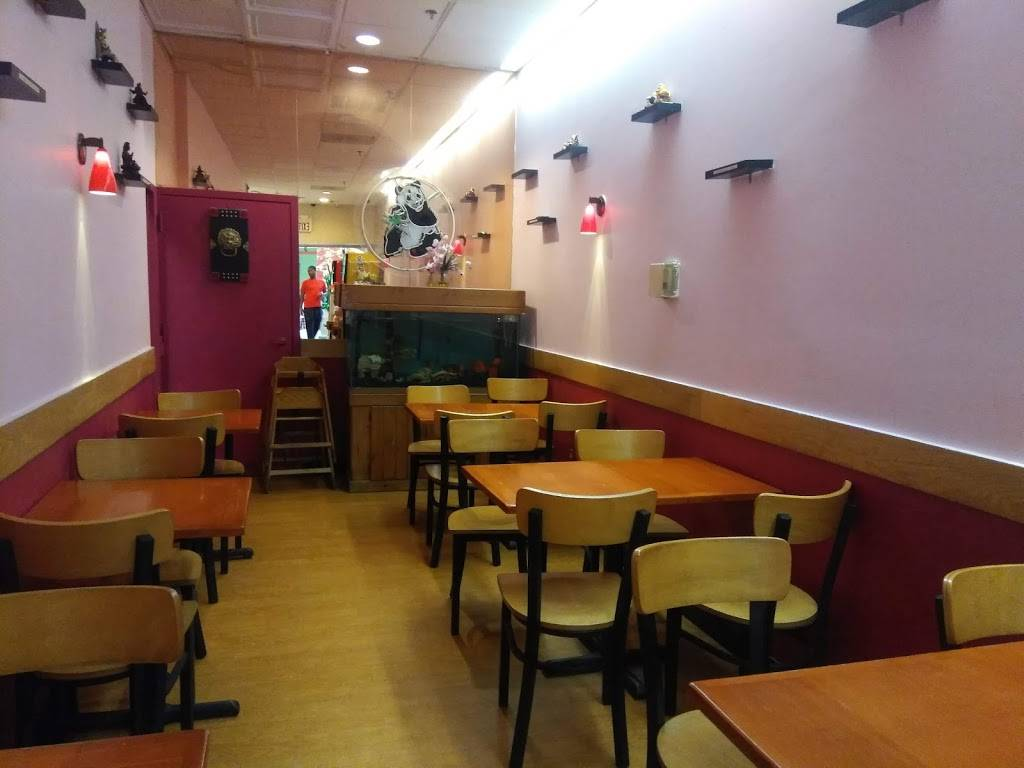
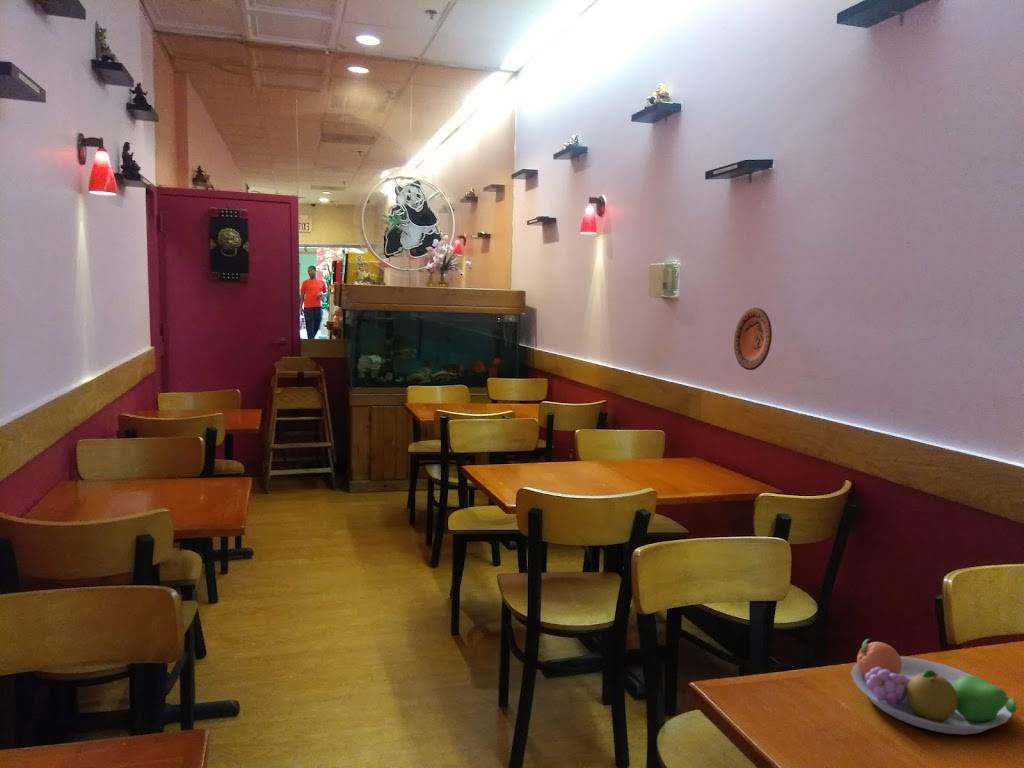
+ fruit bowl [850,638,1017,735]
+ decorative plate [733,307,773,371]
